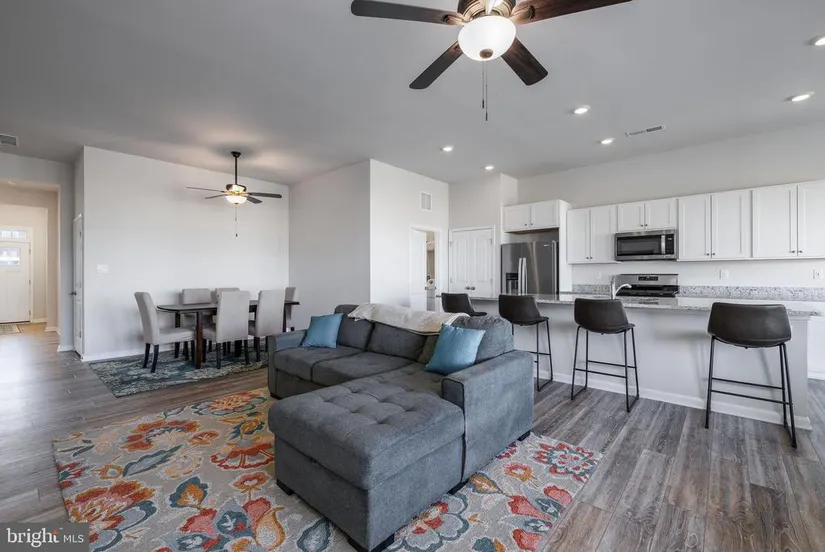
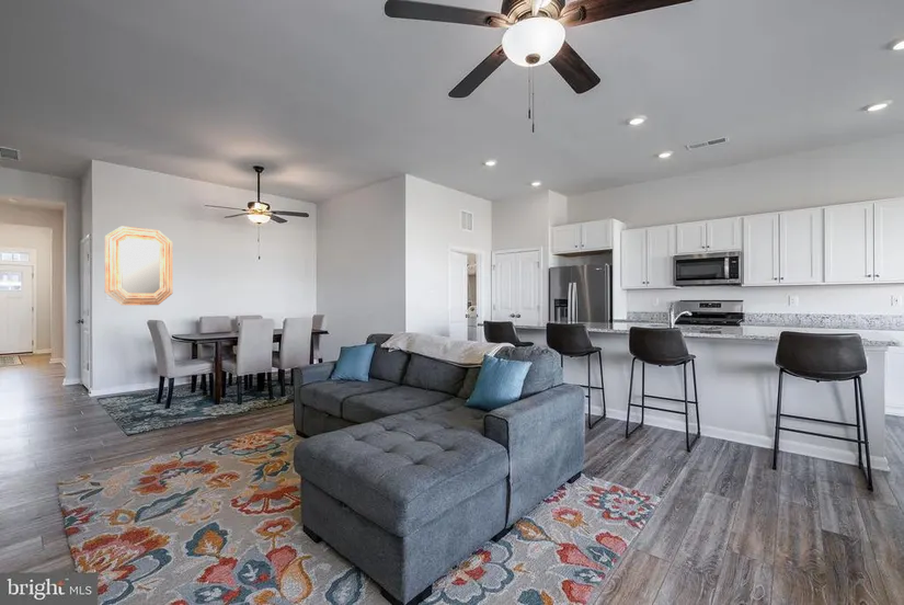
+ home mirror [104,225,174,306]
